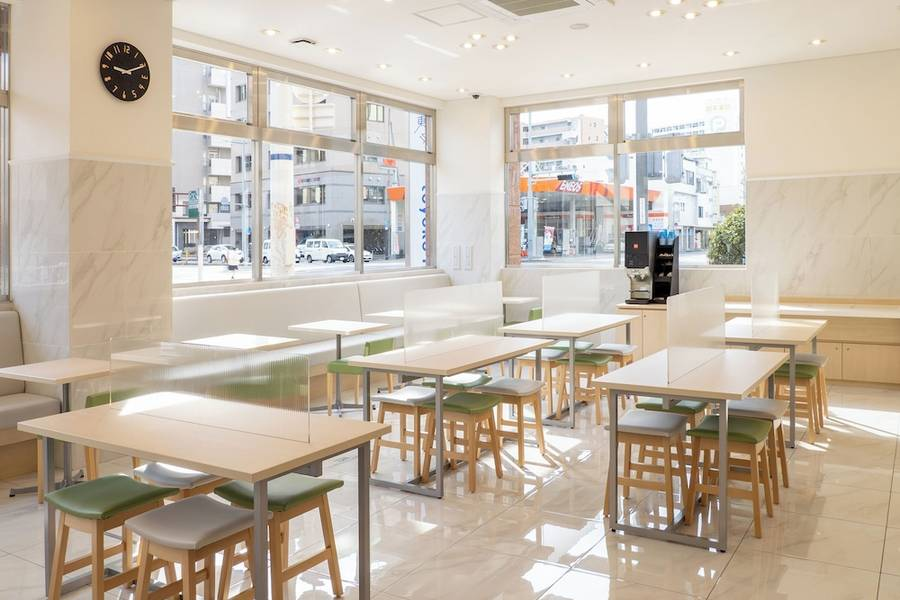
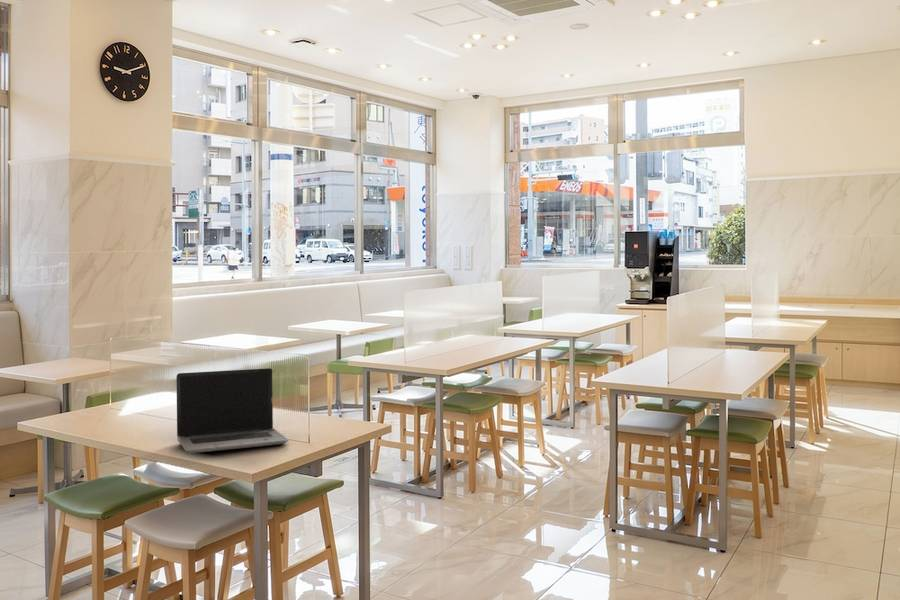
+ laptop computer [175,367,289,454]
